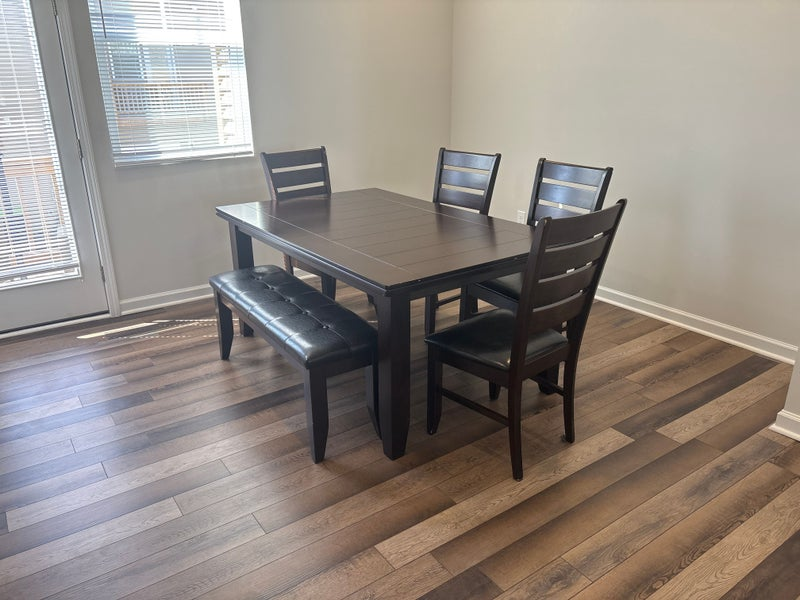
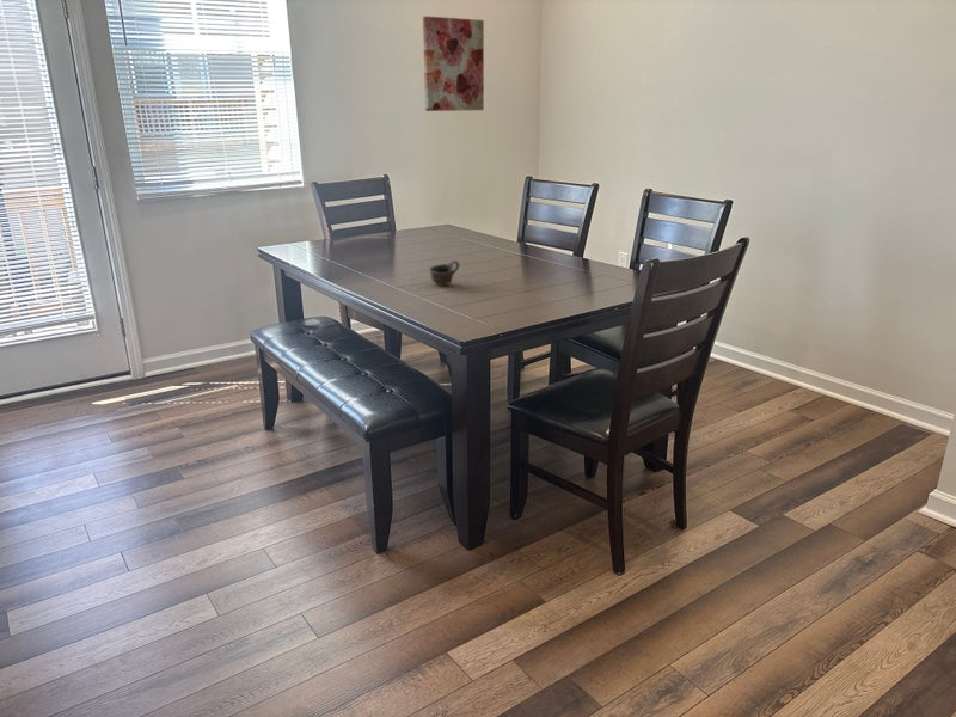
+ cup [429,259,460,287]
+ wall art [422,16,485,112]
